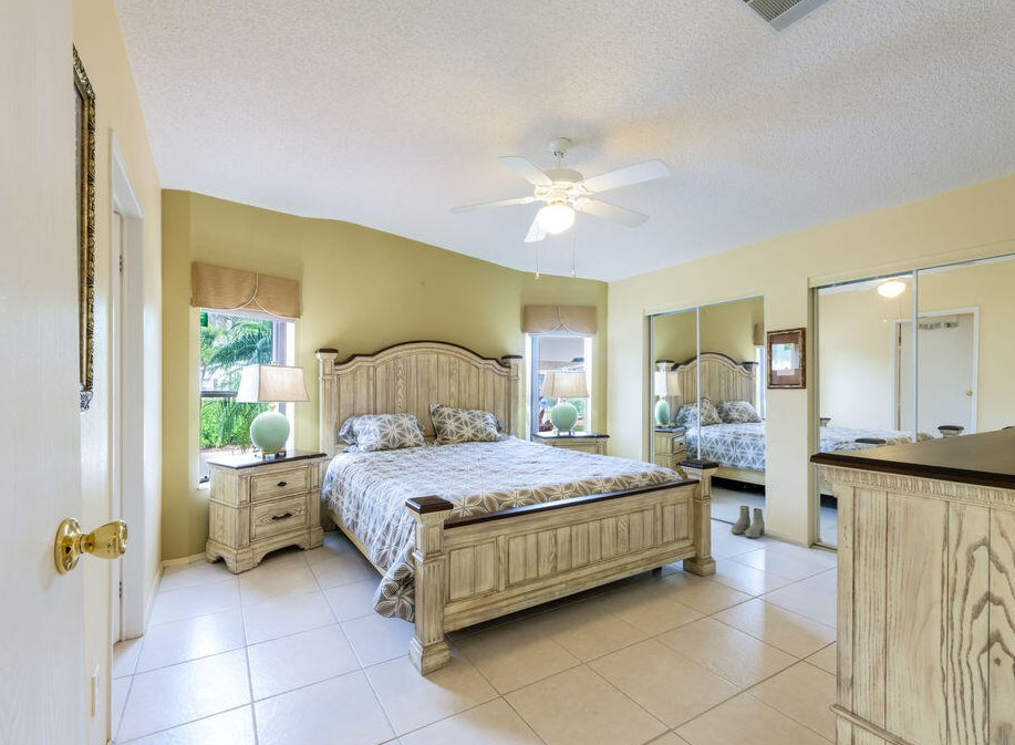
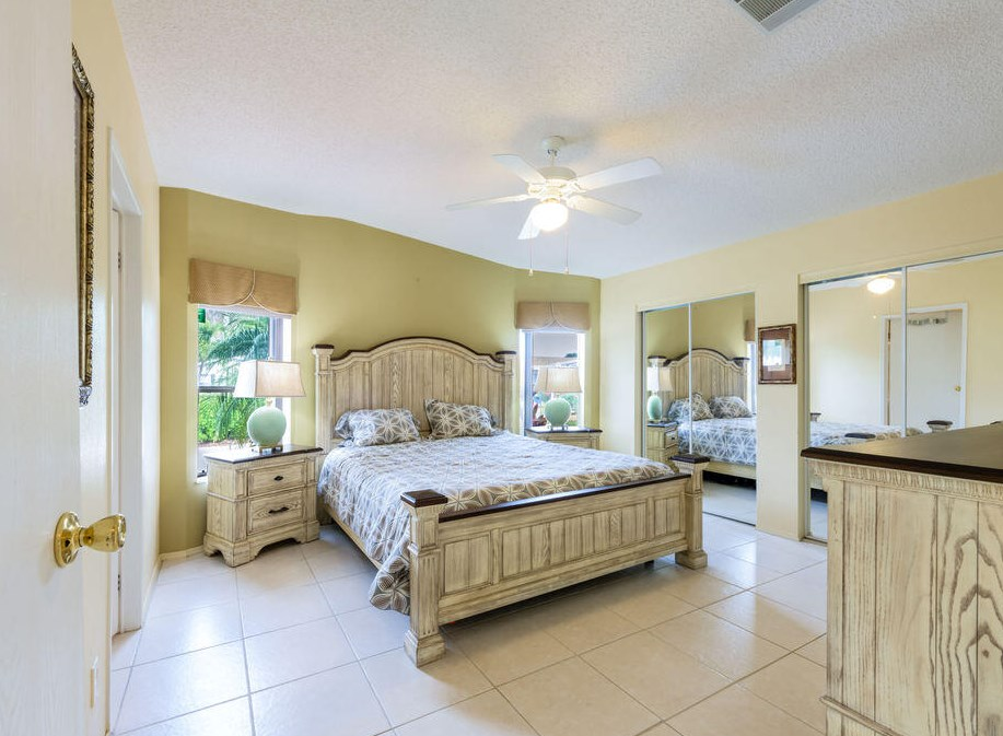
- boots [731,505,766,539]
